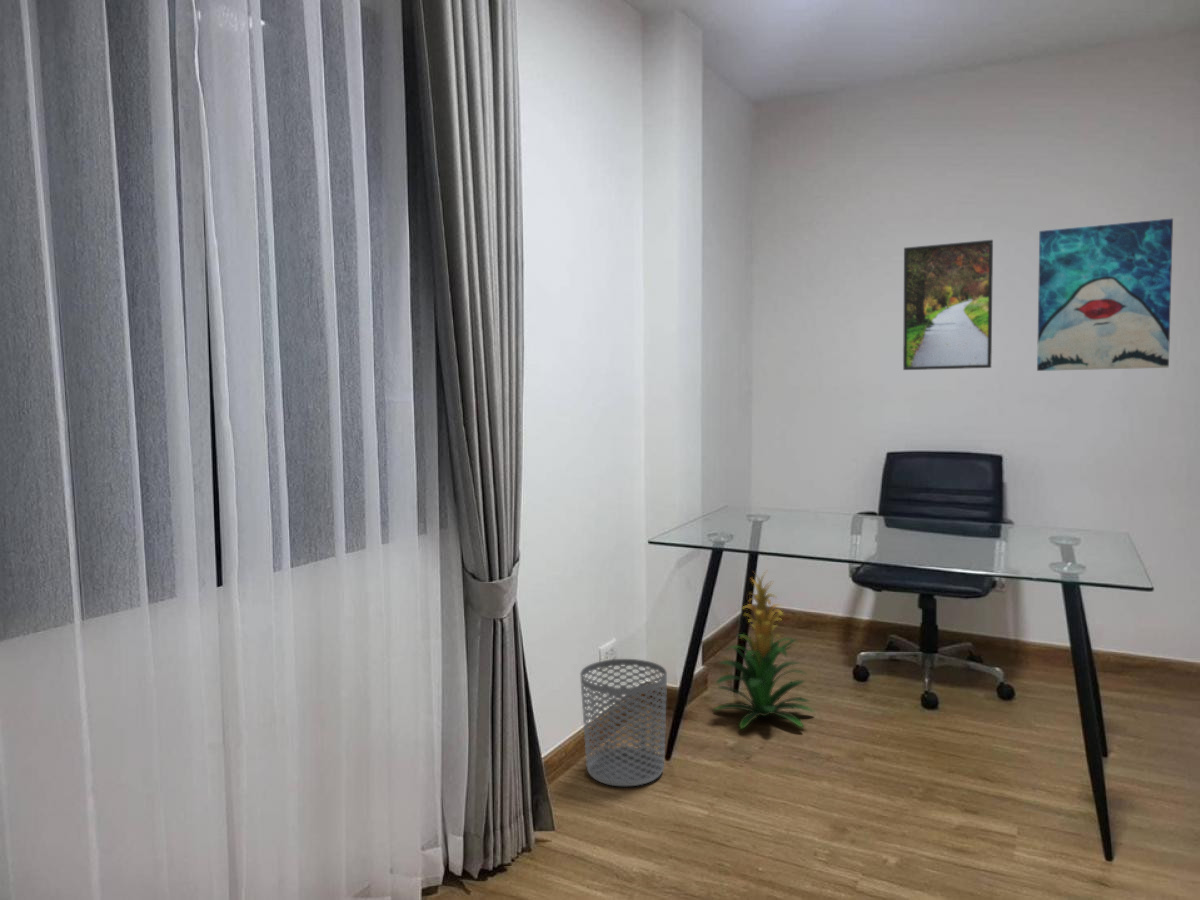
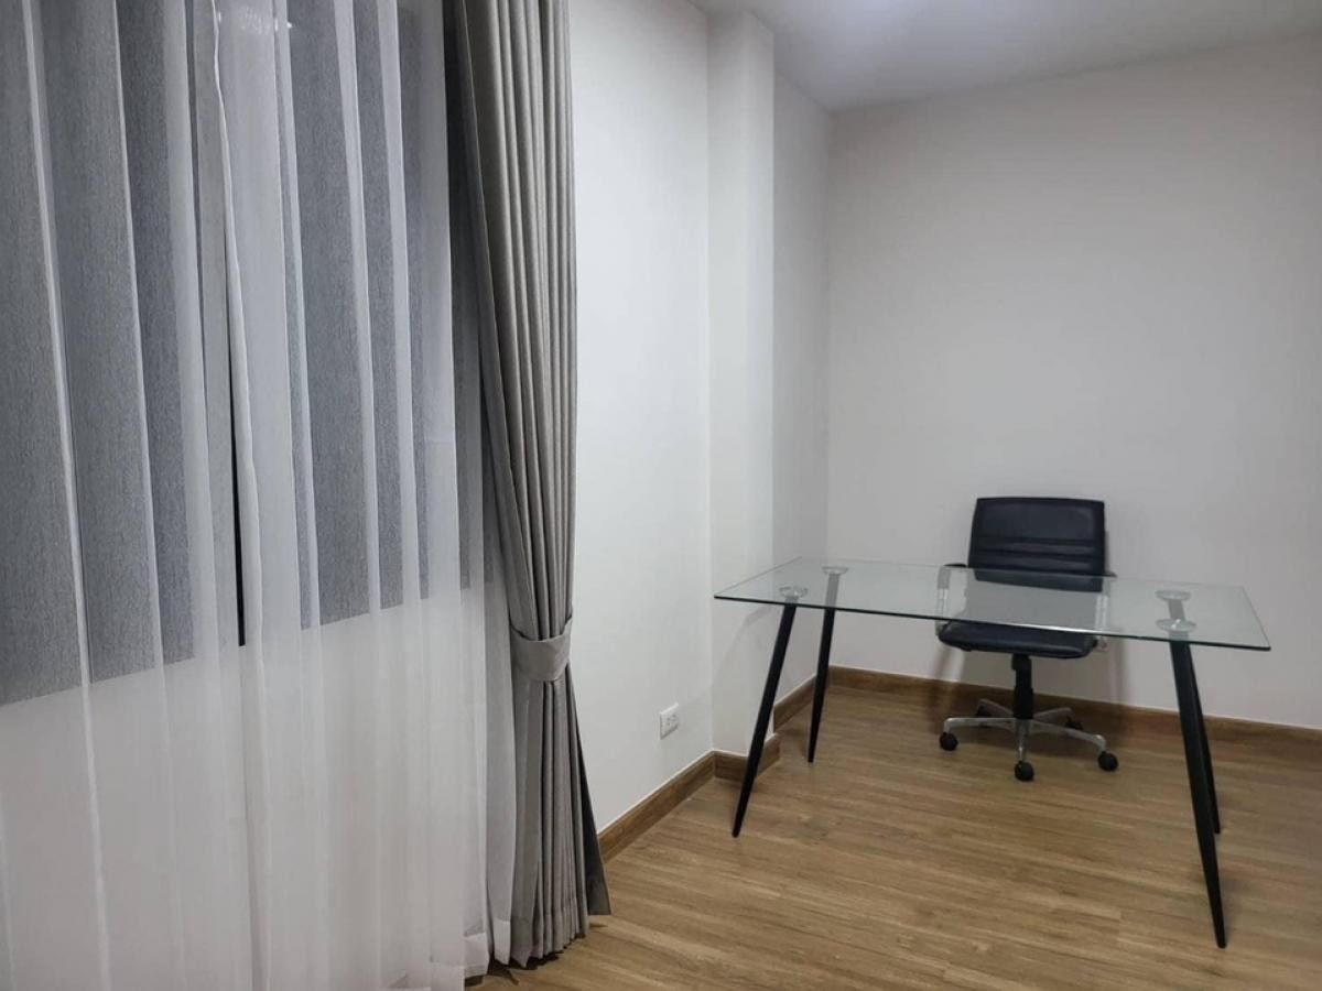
- waste bin [579,658,668,787]
- indoor plant [712,570,815,730]
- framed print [902,239,994,371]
- wall art [1036,217,1174,372]
